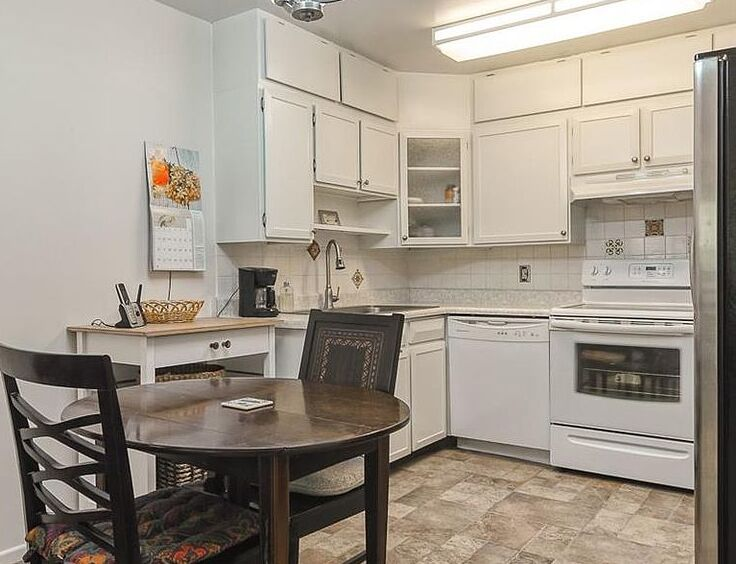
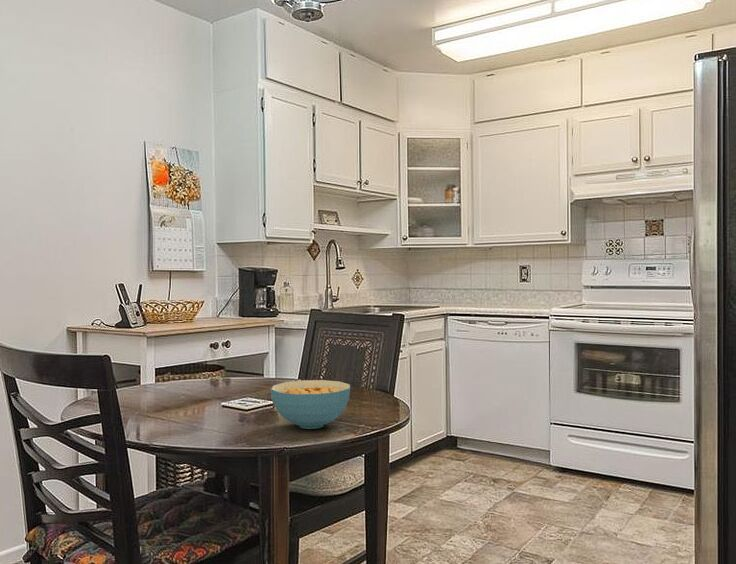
+ cereal bowl [270,379,351,430]
